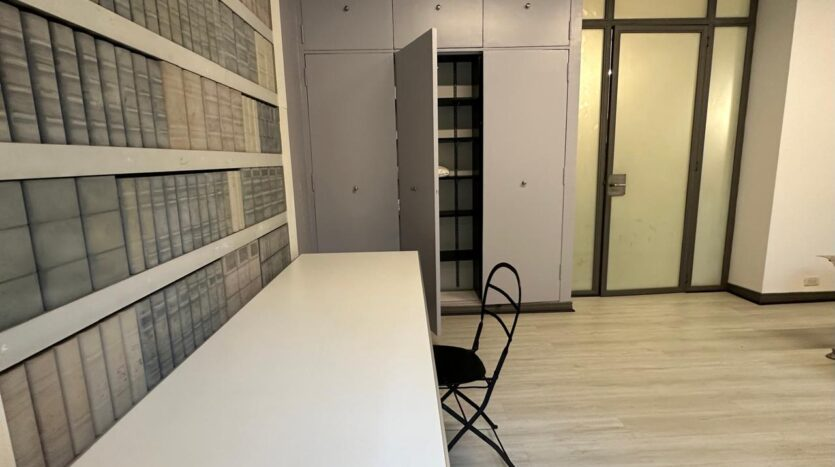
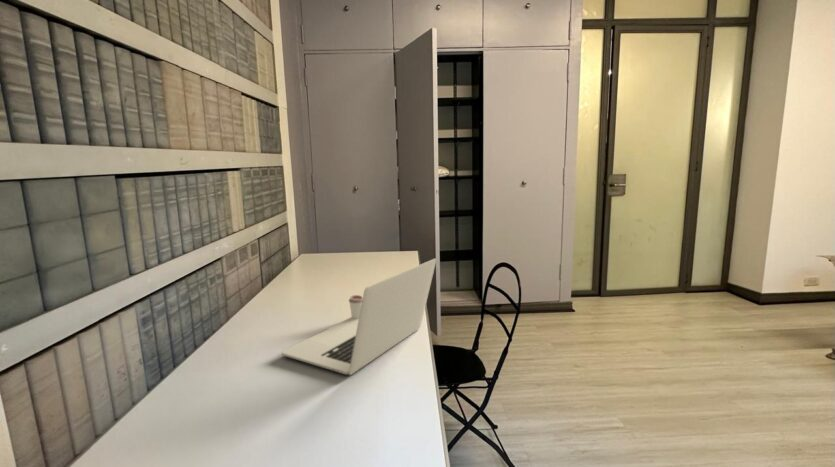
+ laptop [281,258,437,376]
